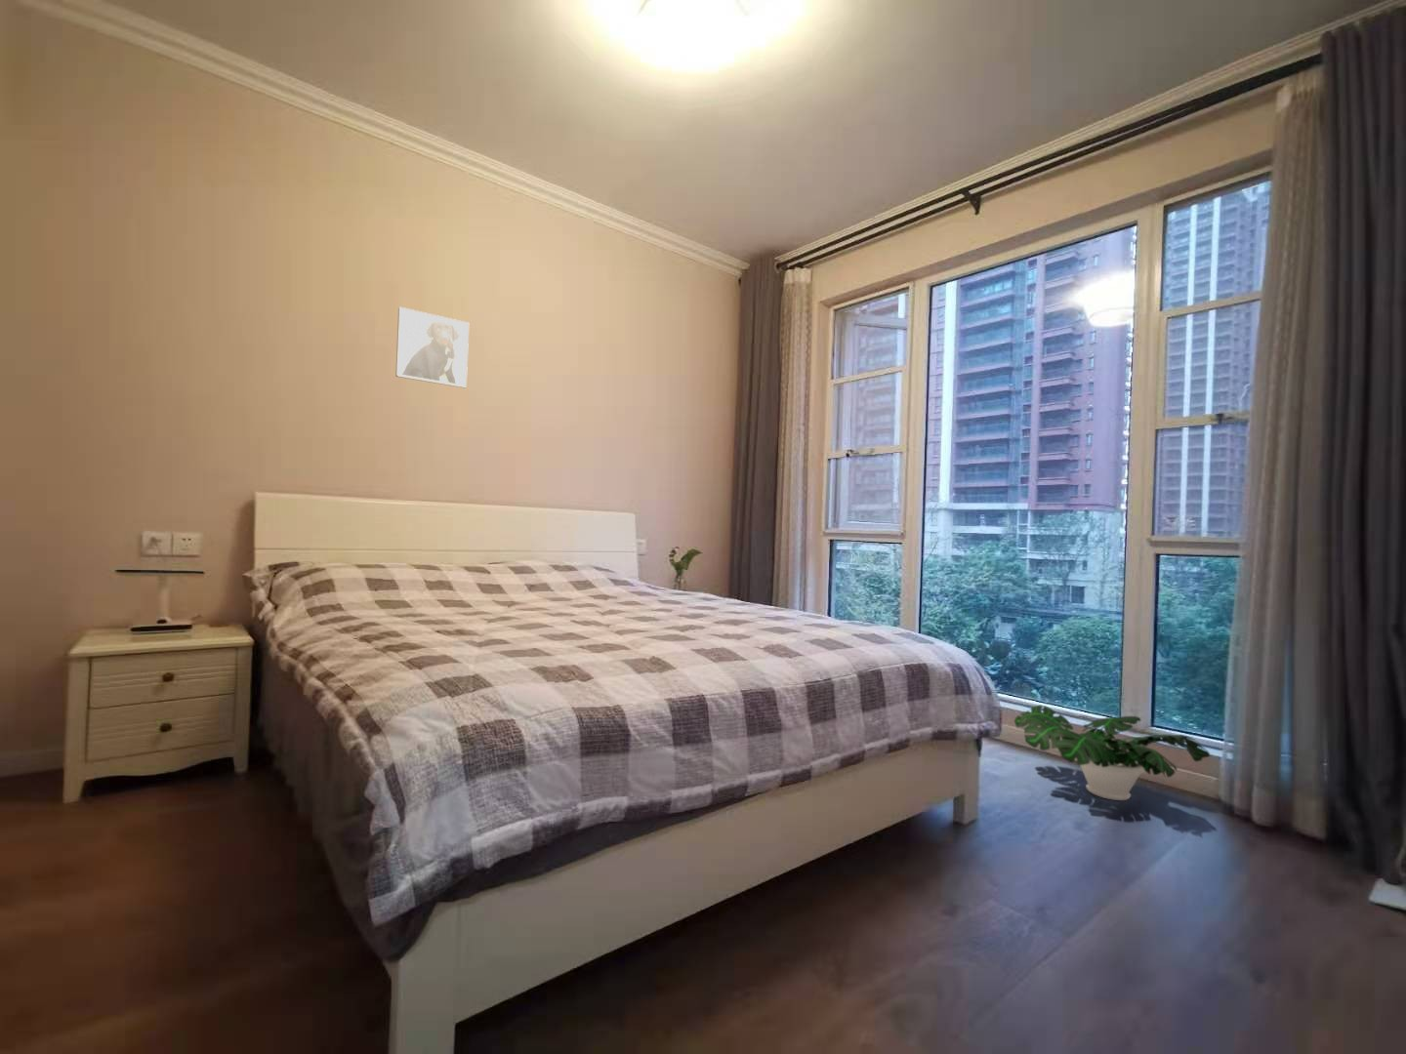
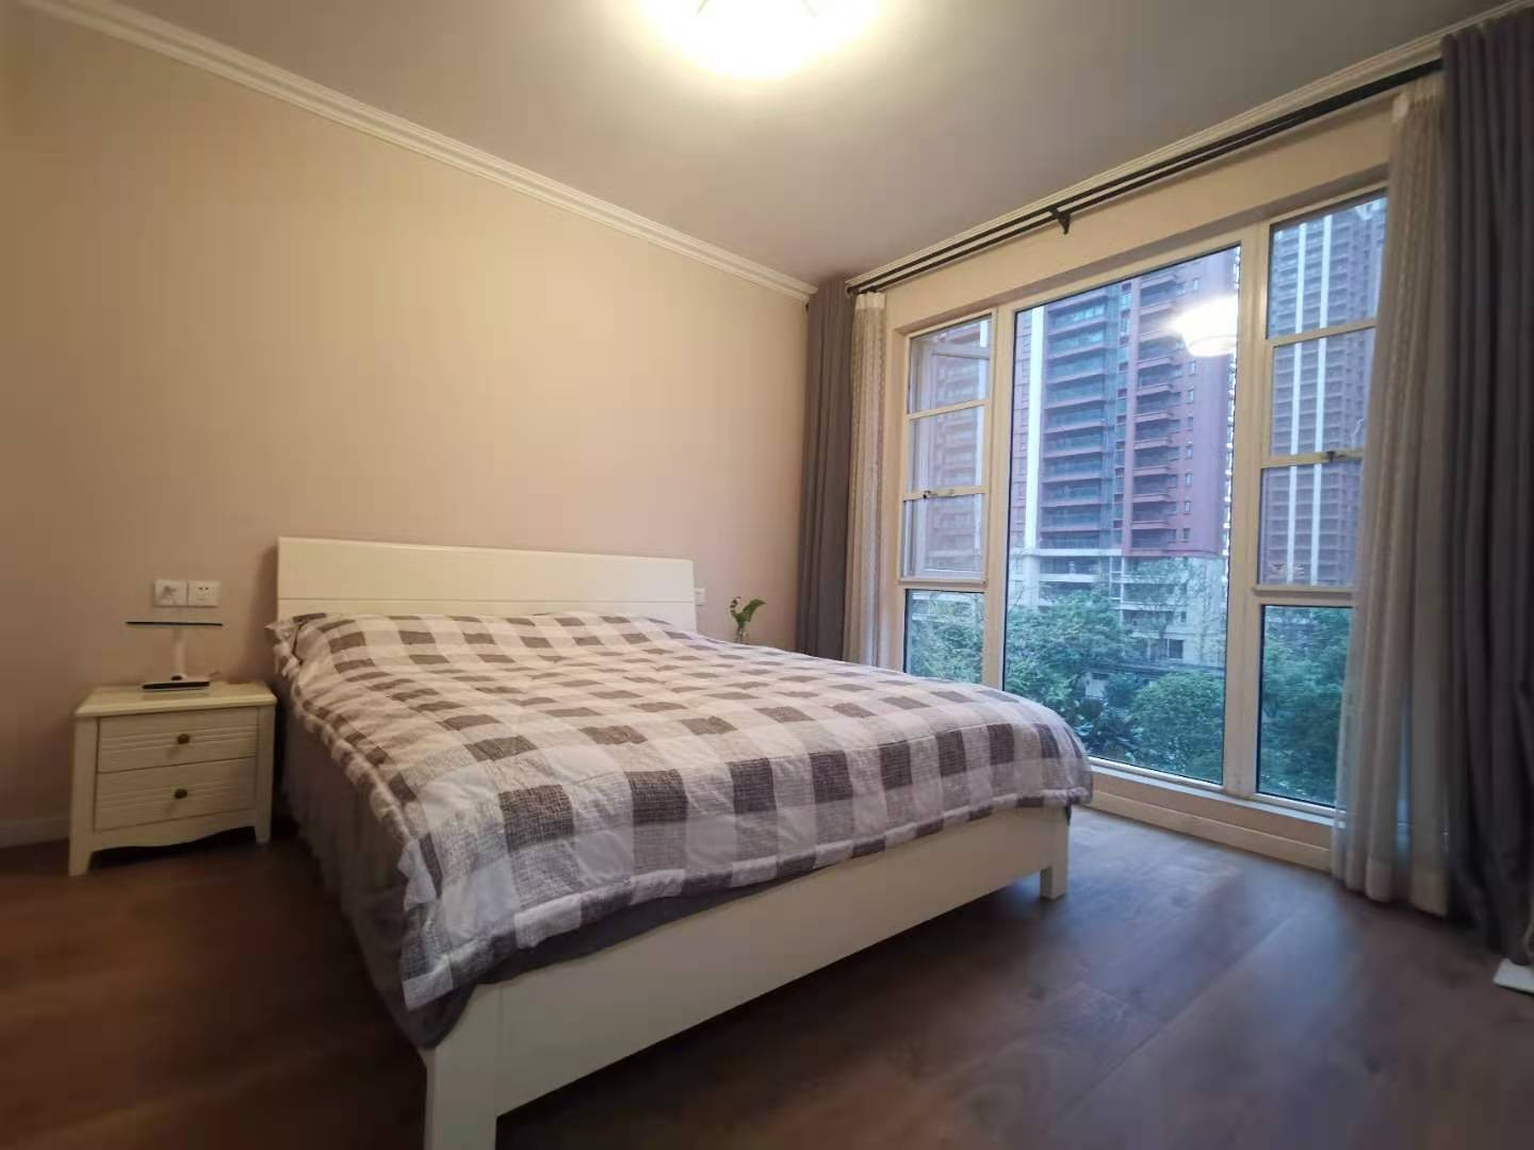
- potted plant [1013,704,1211,802]
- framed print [394,307,469,389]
